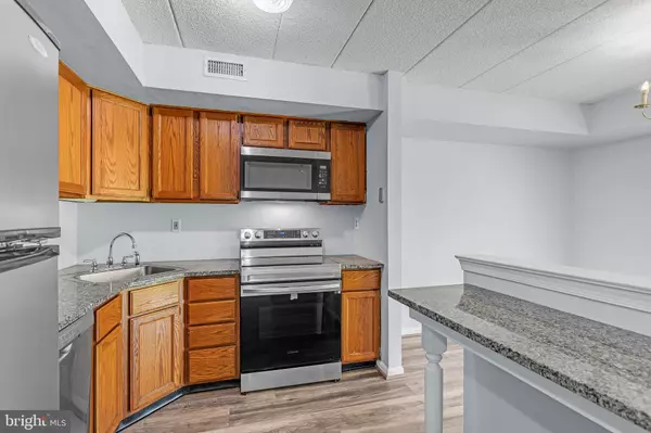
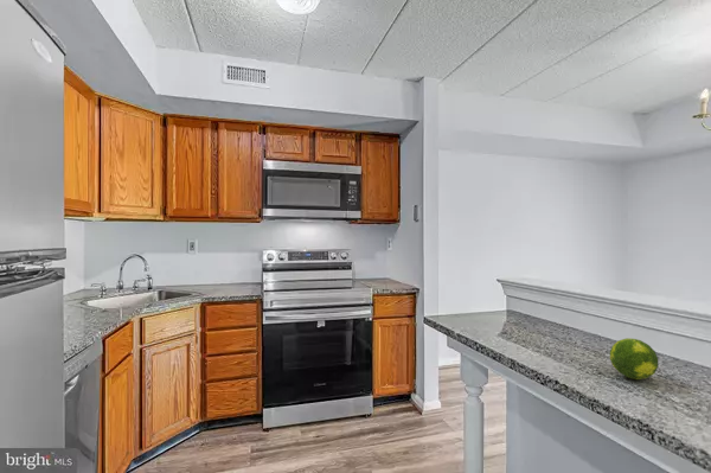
+ fruit [609,337,659,381]
